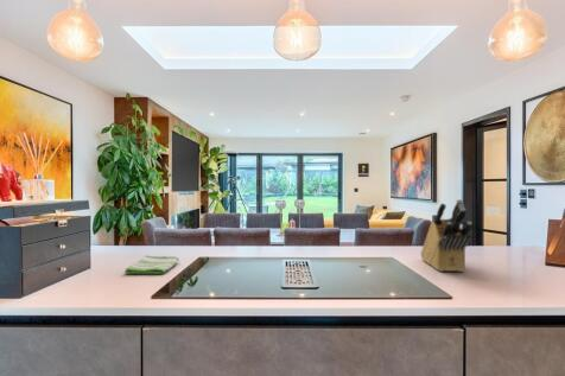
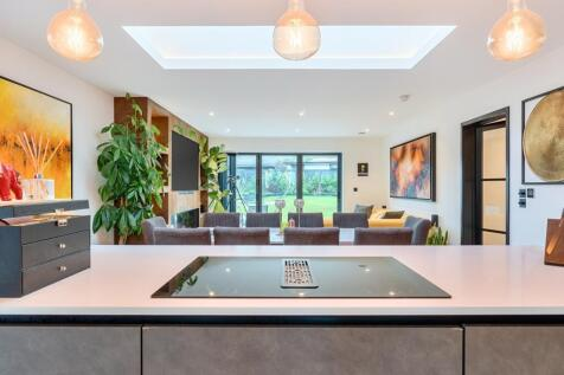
- dish towel [123,254,180,275]
- knife block [420,198,474,273]
